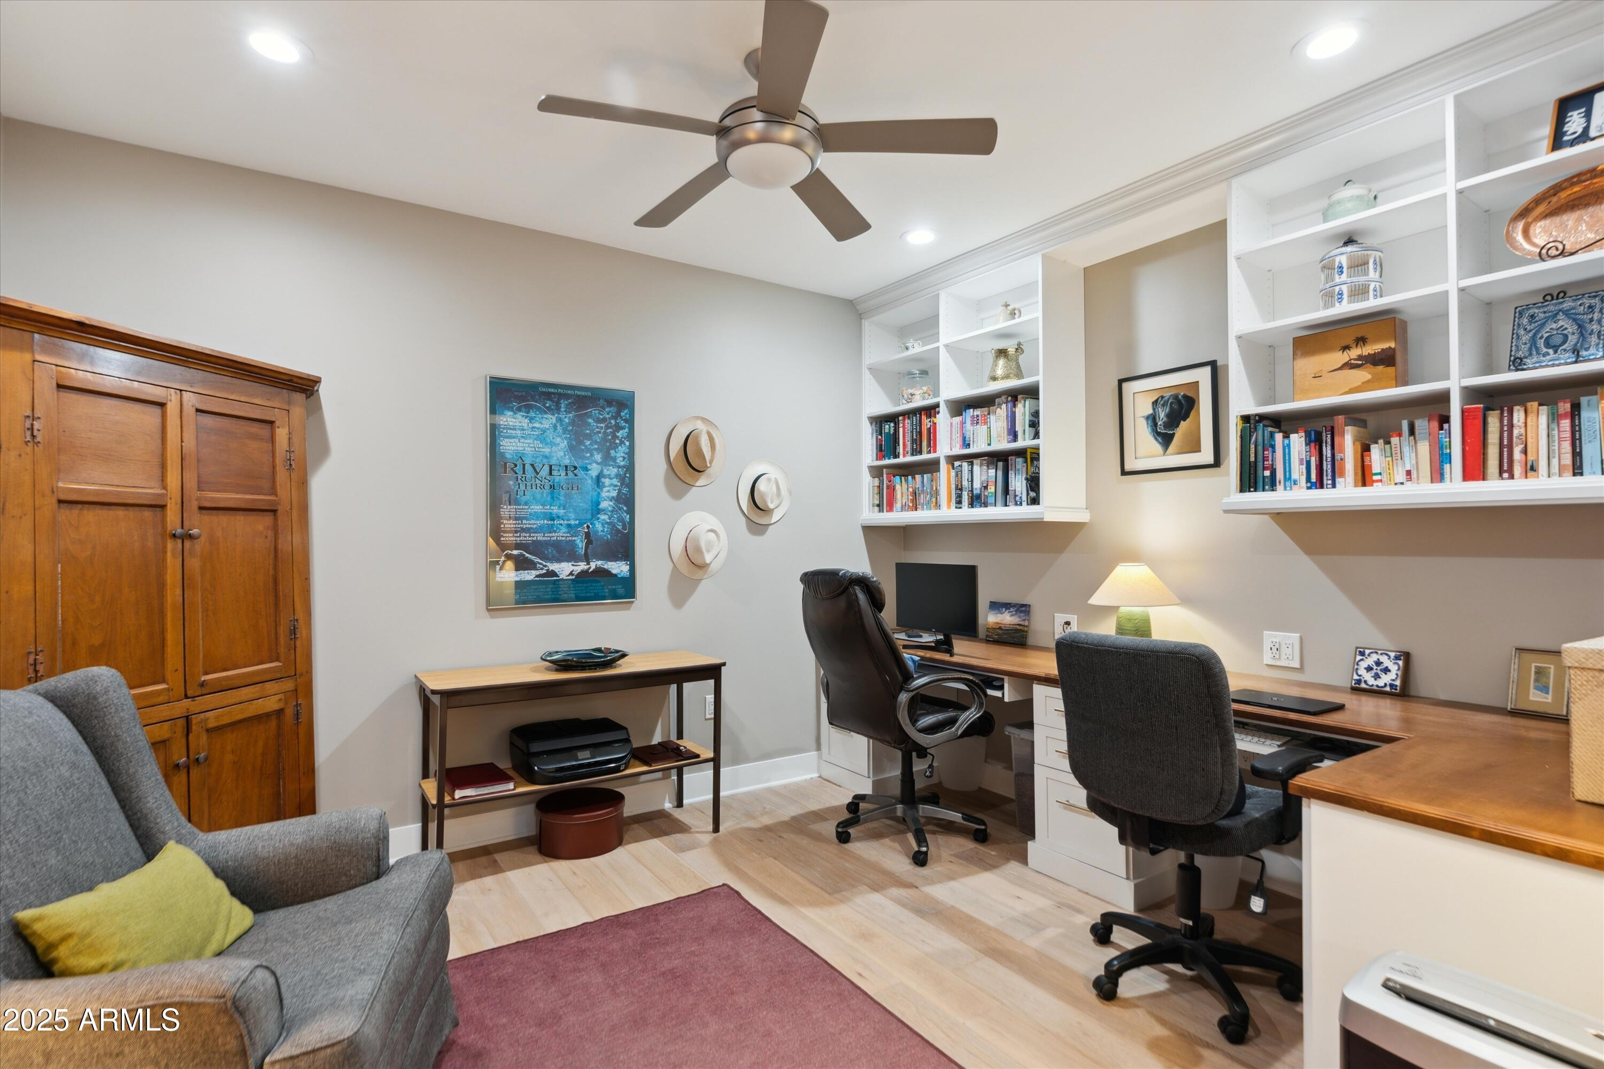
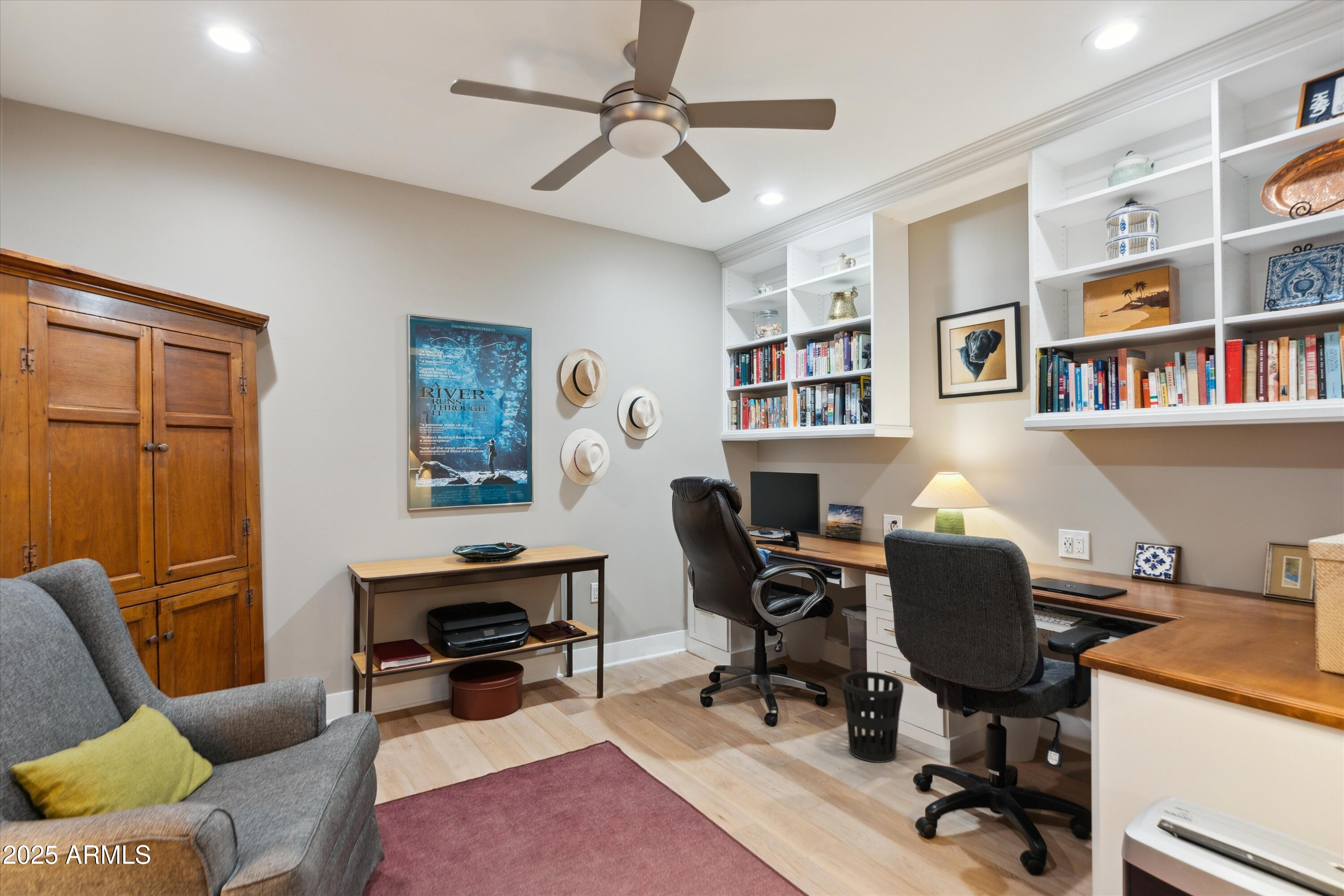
+ wastebasket [841,671,904,763]
